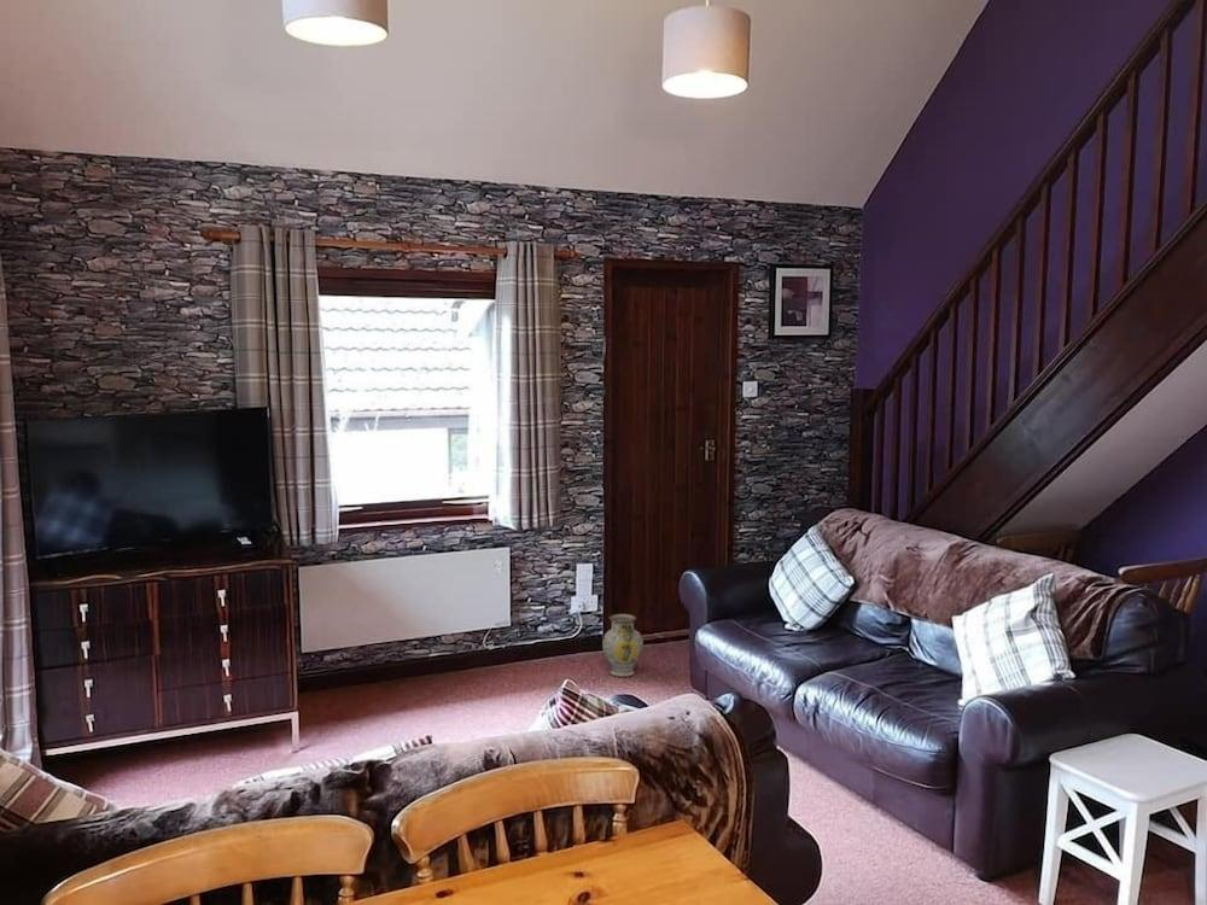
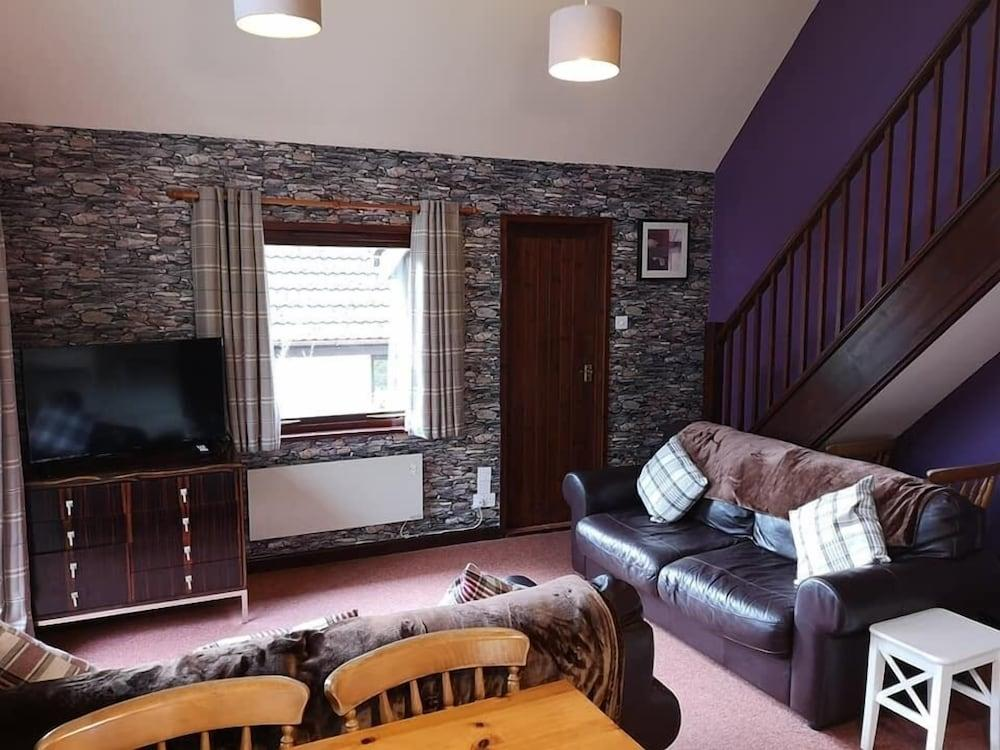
- ceramic jug [601,613,645,678]
